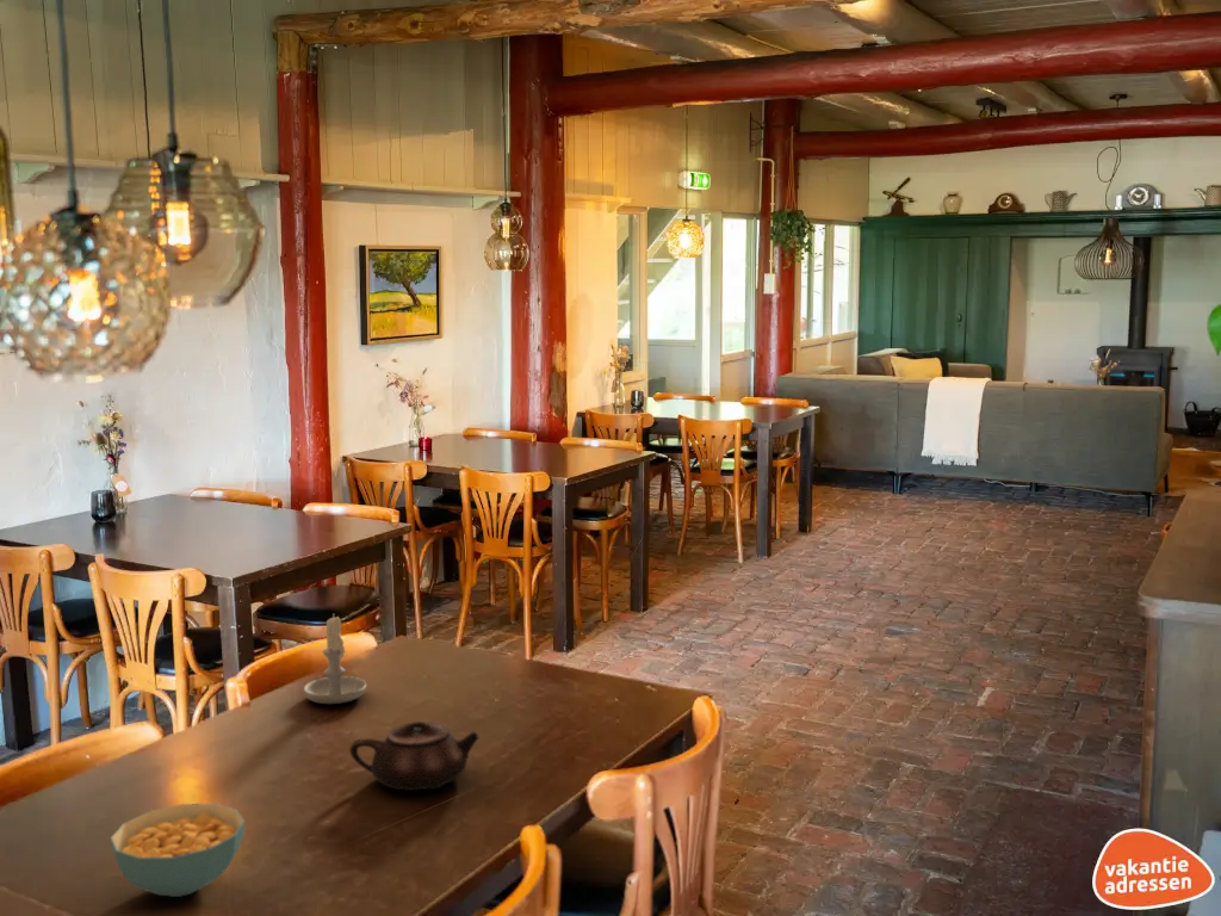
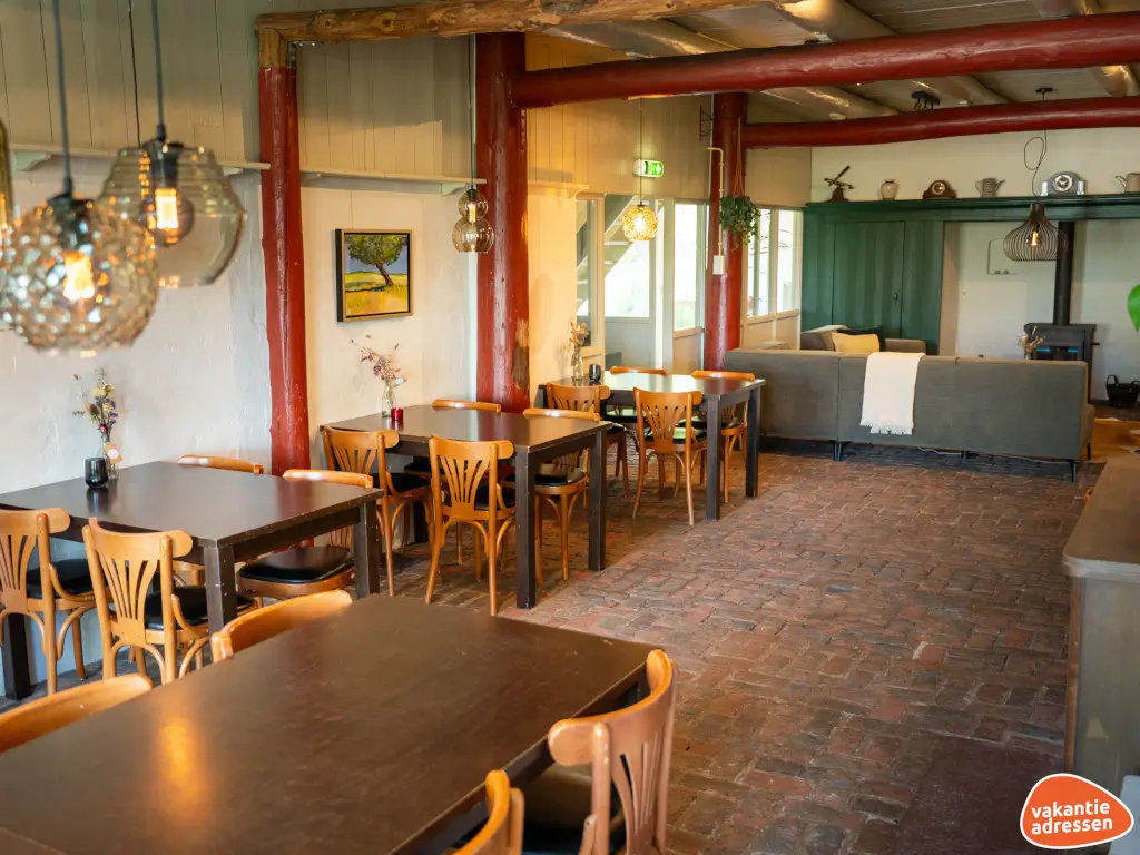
- candle [303,613,367,705]
- teapot [348,720,481,792]
- cereal bowl [109,802,246,898]
